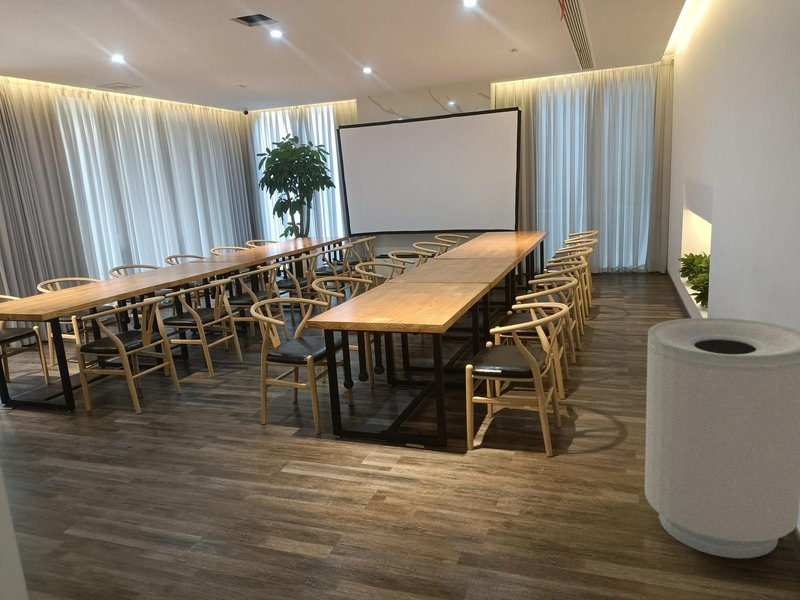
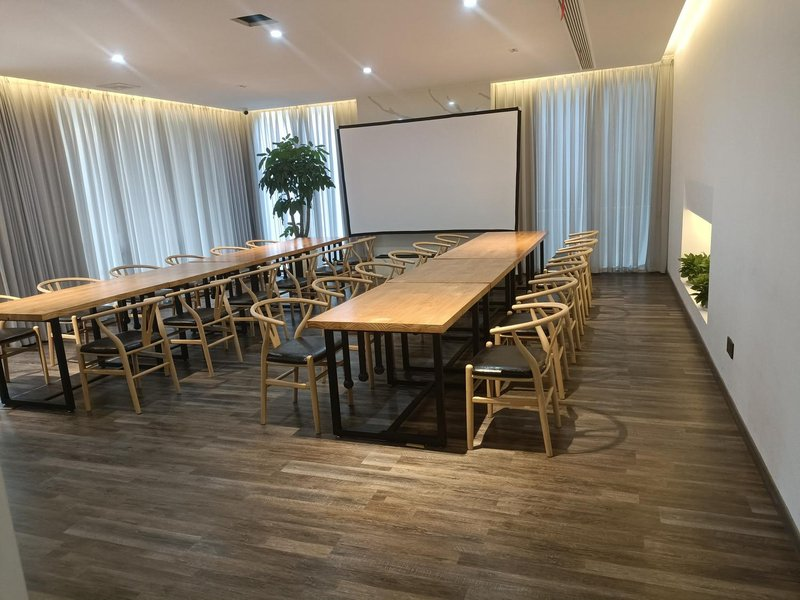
- trash can [644,317,800,559]
